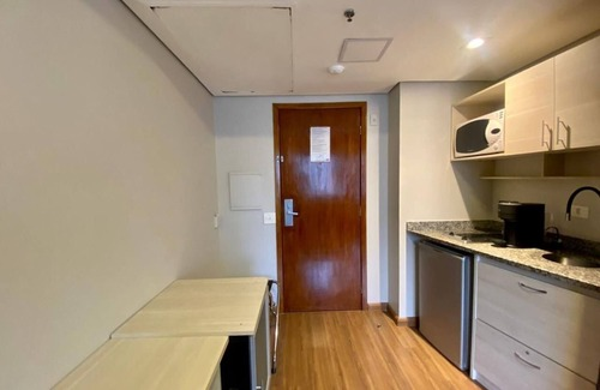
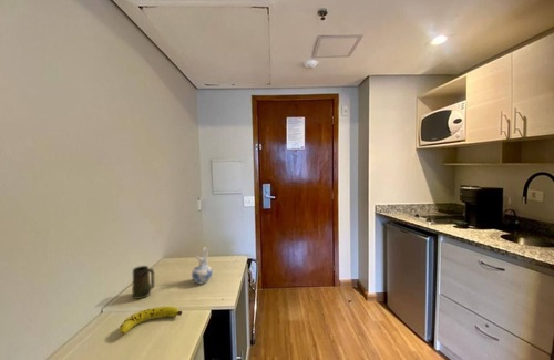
+ mug [131,265,155,300]
+ fruit [119,306,183,336]
+ ceramic pitcher [191,246,213,285]
